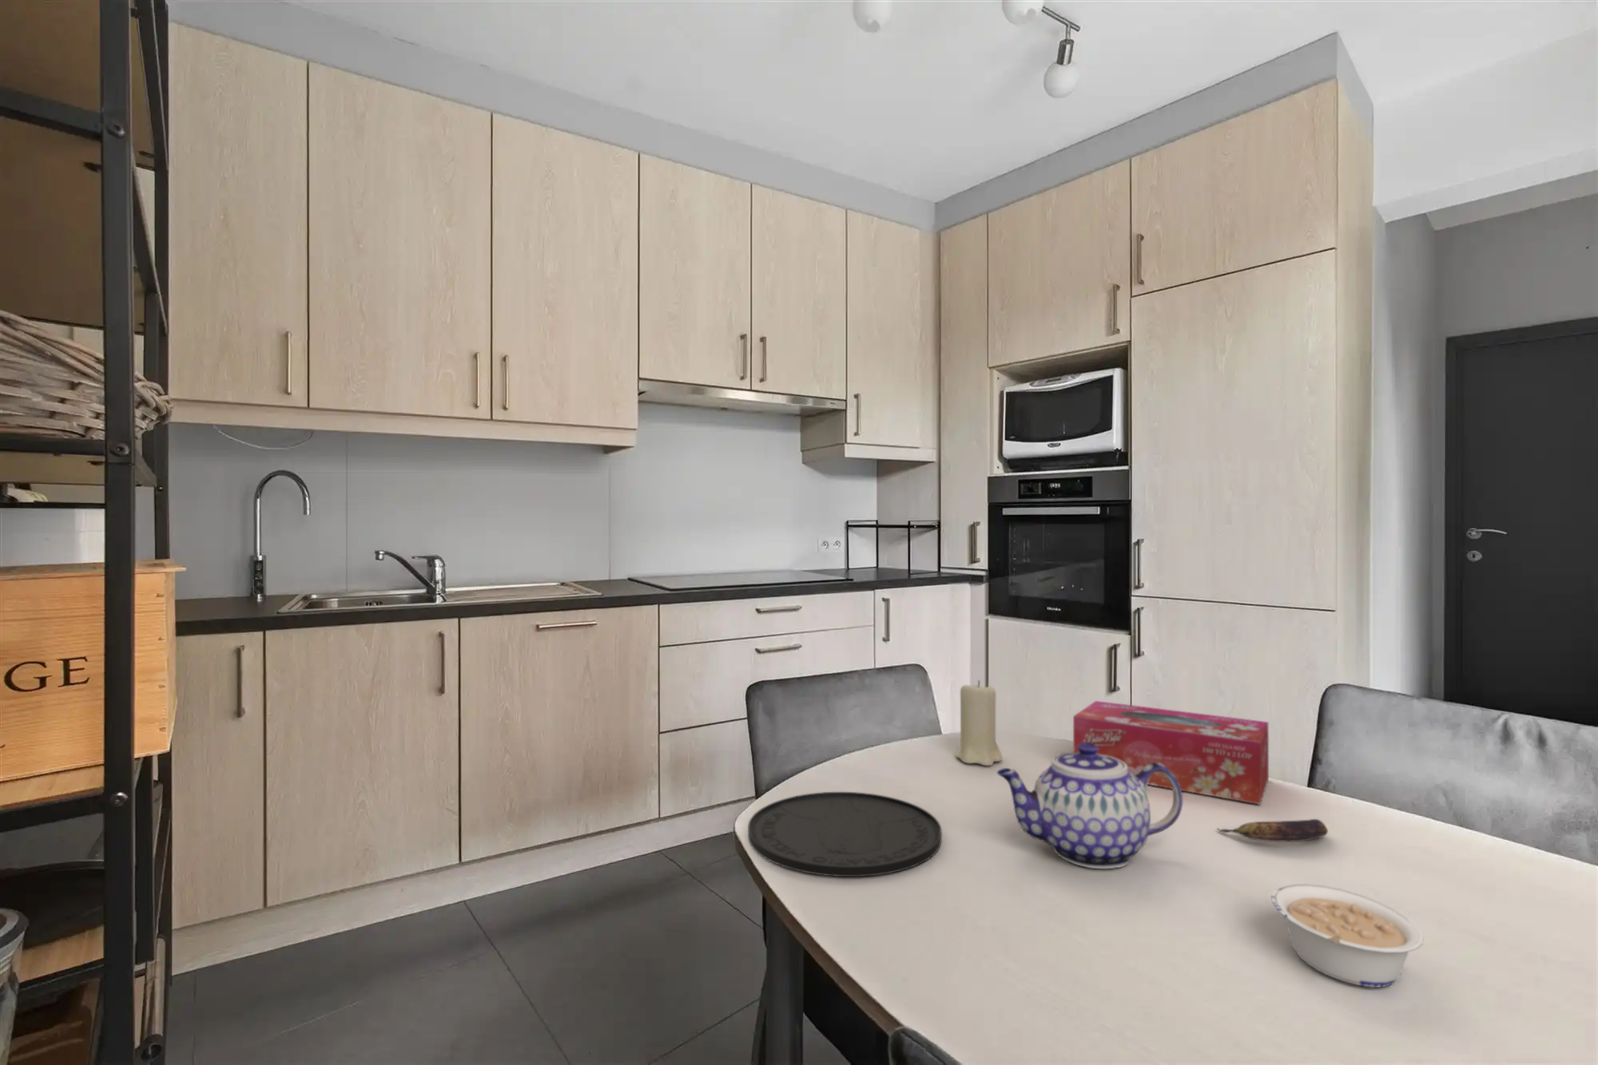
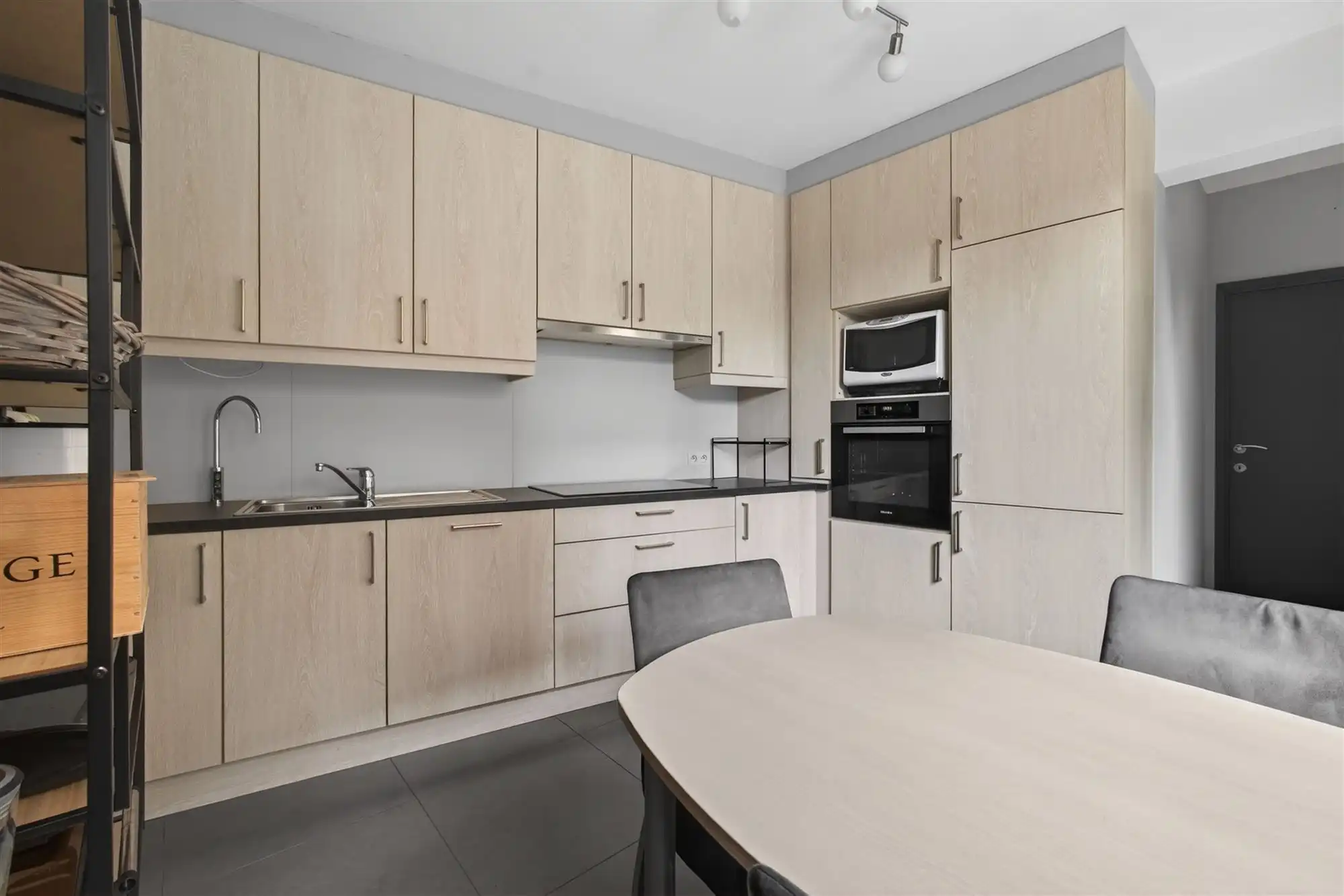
- tissue box [1072,700,1270,806]
- fruit [1216,818,1329,843]
- legume [1270,883,1424,989]
- teapot [996,743,1183,869]
- plate [747,792,943,877]
- candle [955,680,1002,767]
